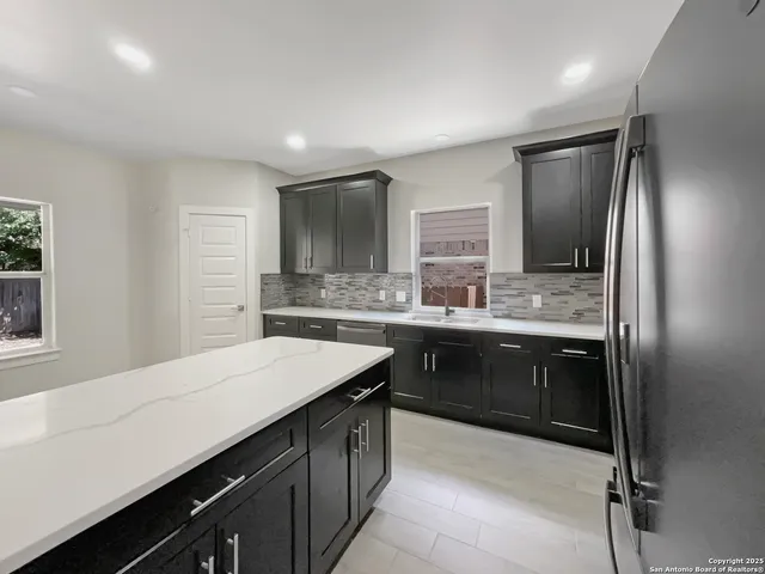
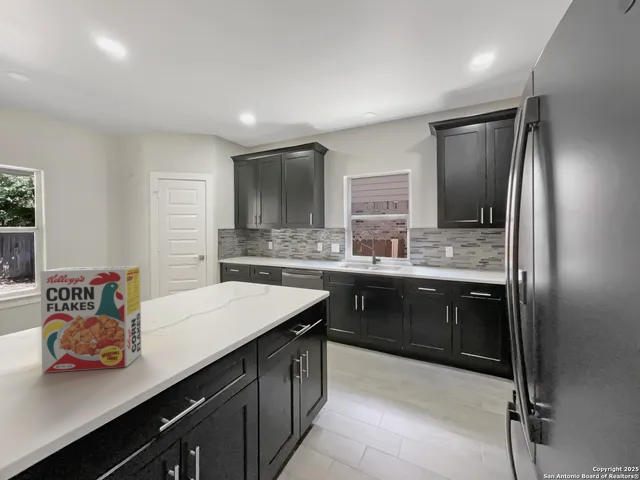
+ cereal box [40,265,142,374]
